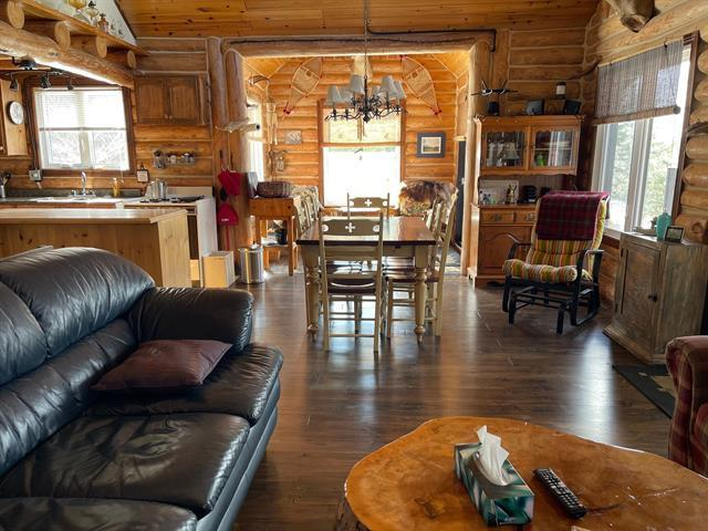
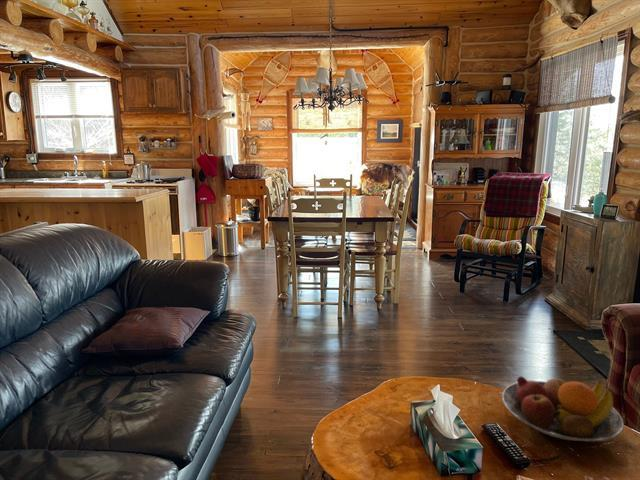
+ fruit bowl [501,375,625,442]
